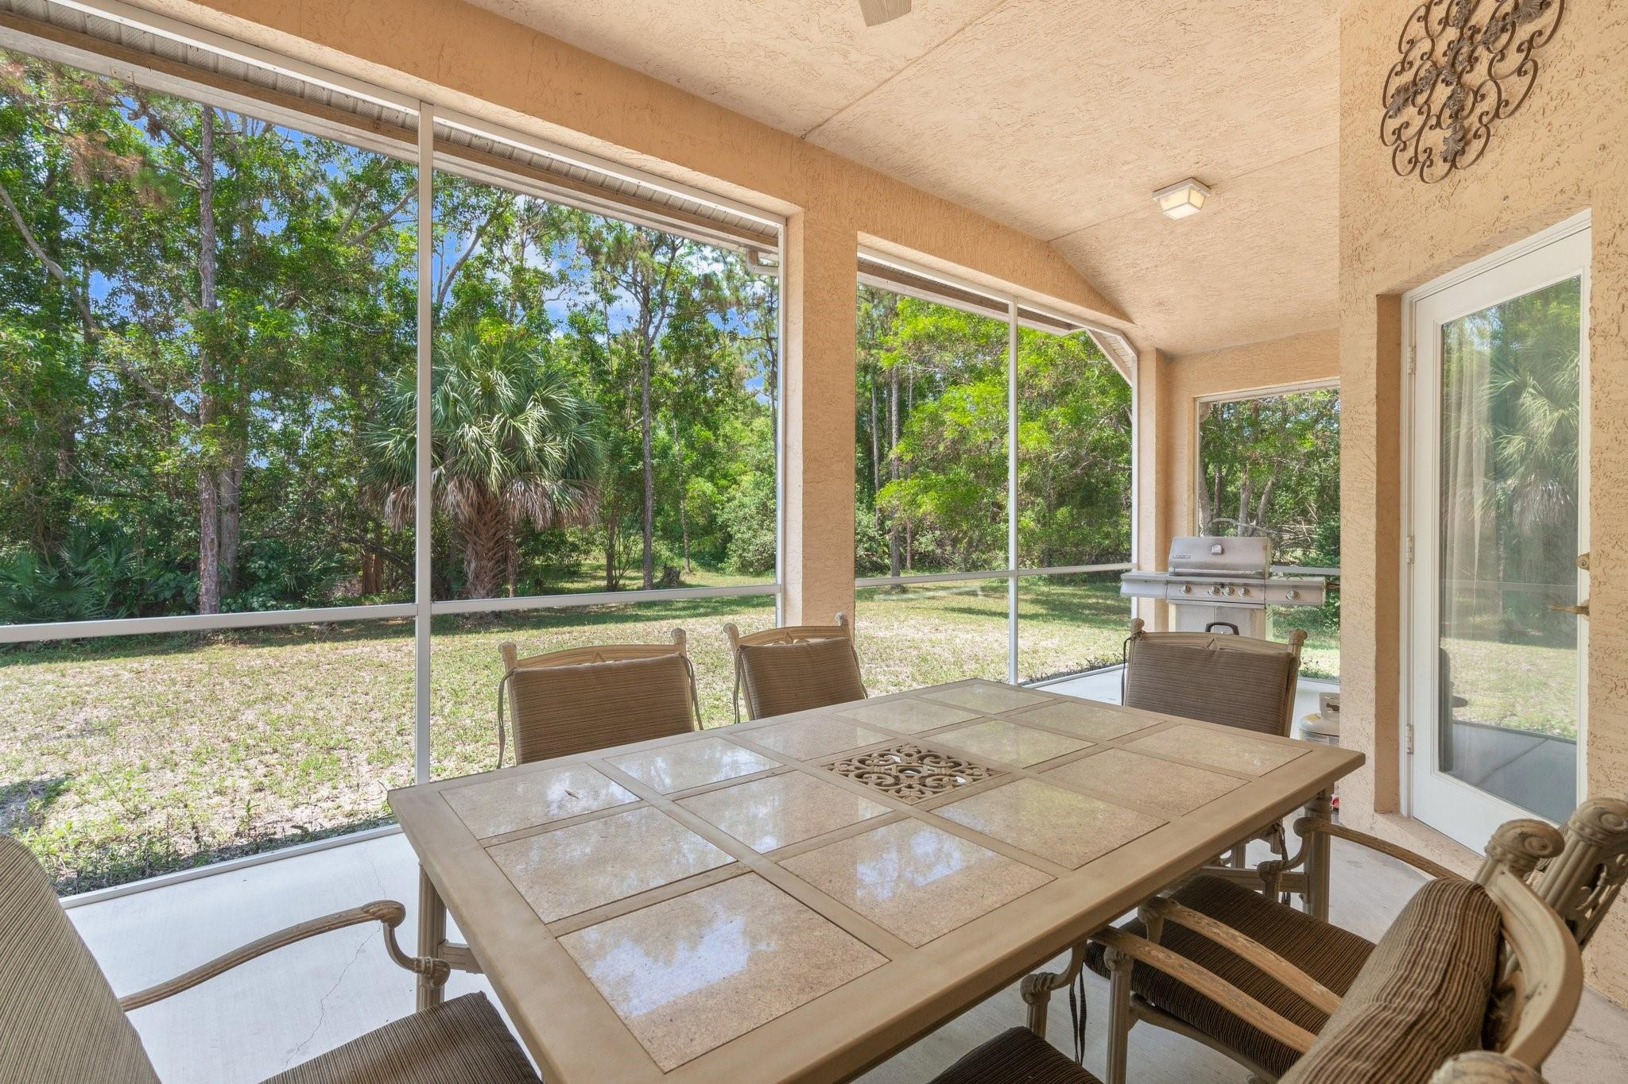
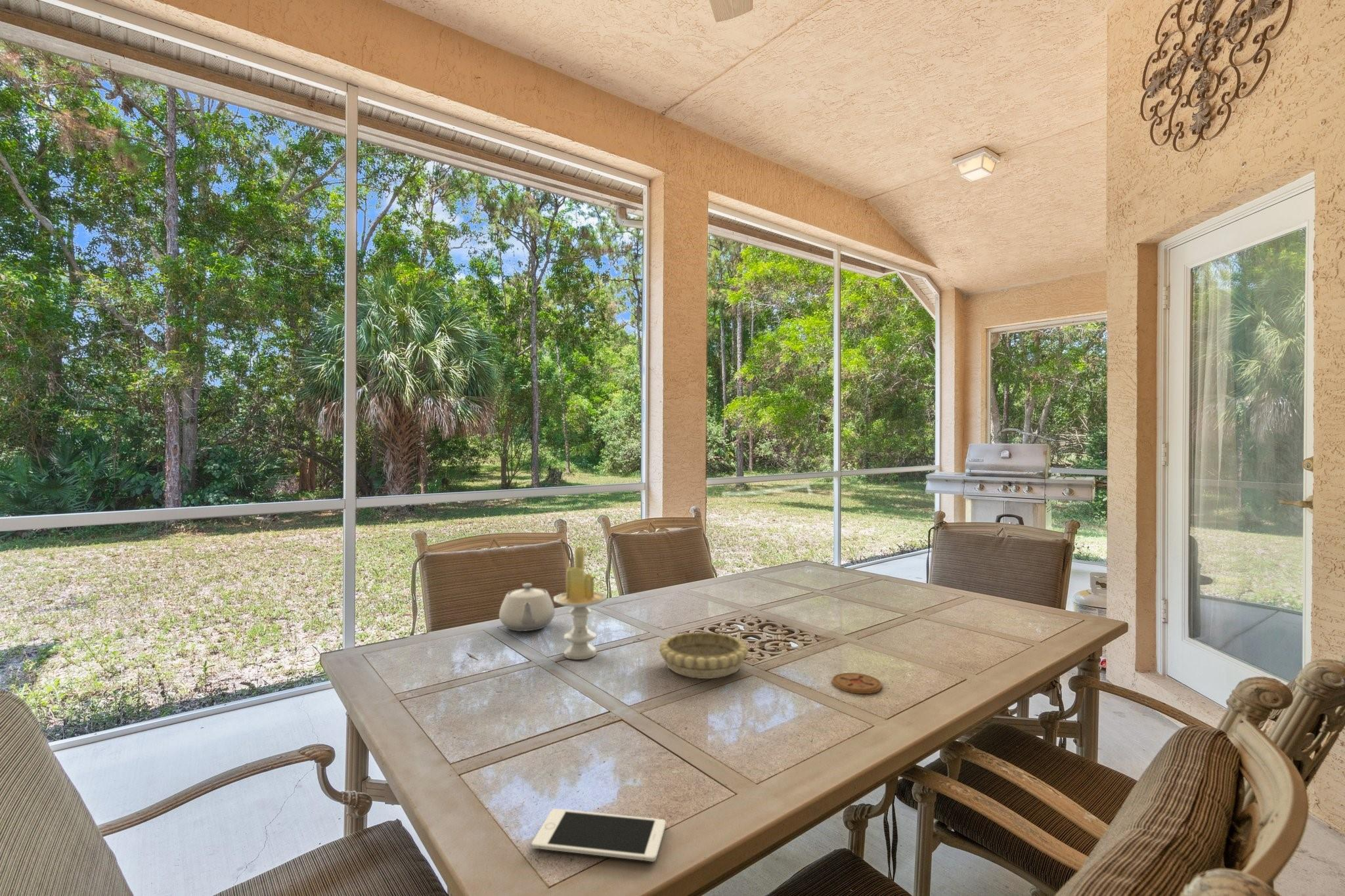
+ candle [553,546,607,660]
+ coaster [831,672,883,694]
+ teapot [498,583,556,632]
+ cell phone [531,808,666,863]
+ decorative bowl [658,631,749,679]
